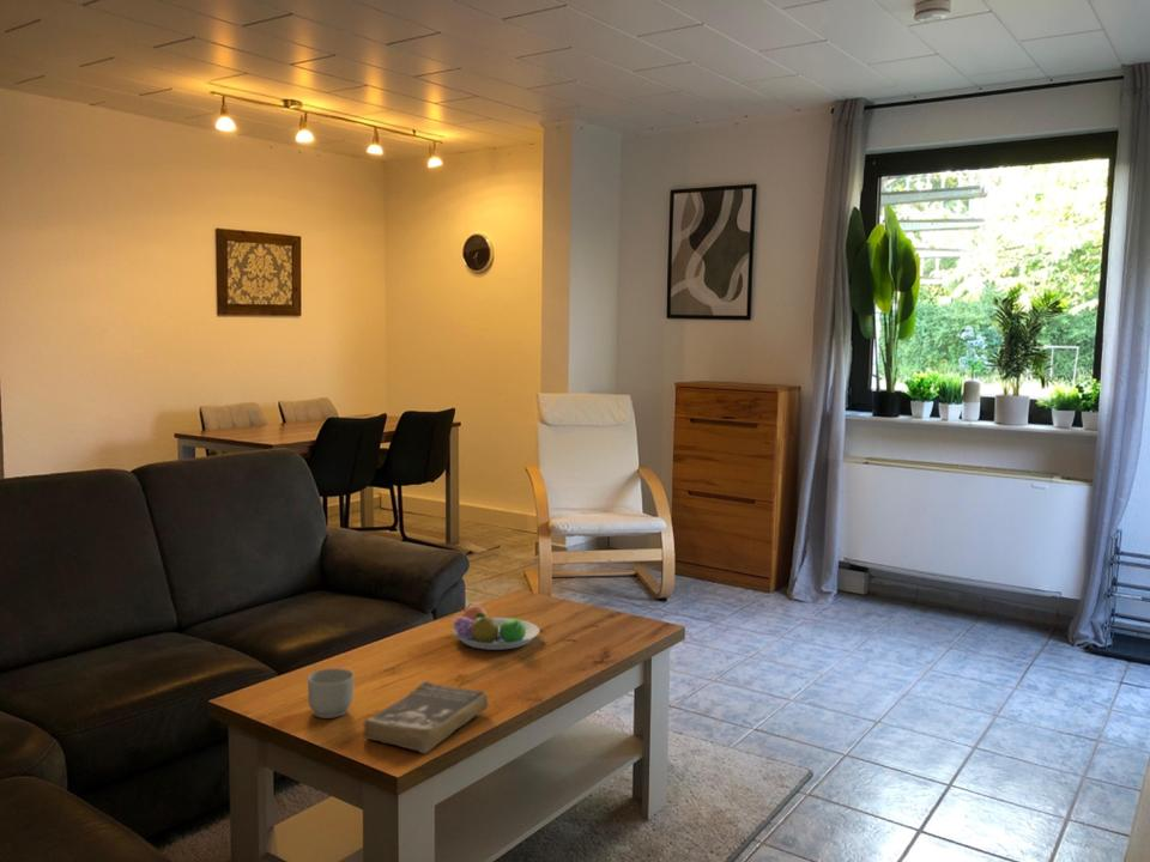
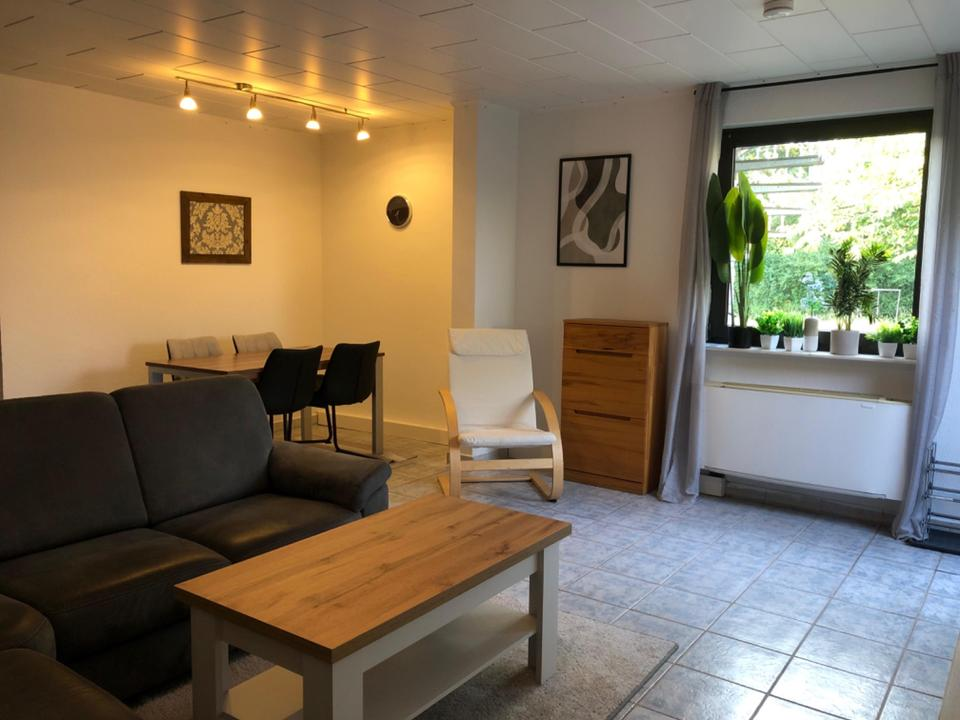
- fruit bowl [452,602,540,651]
- mug [307,667,355,720]
- book [362,680,490,755]
